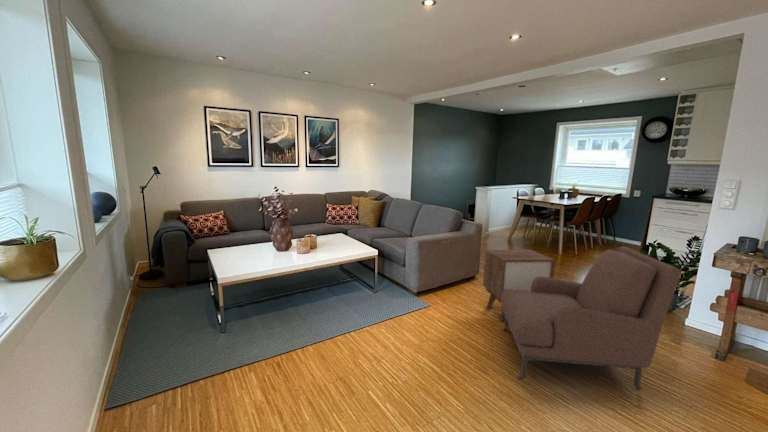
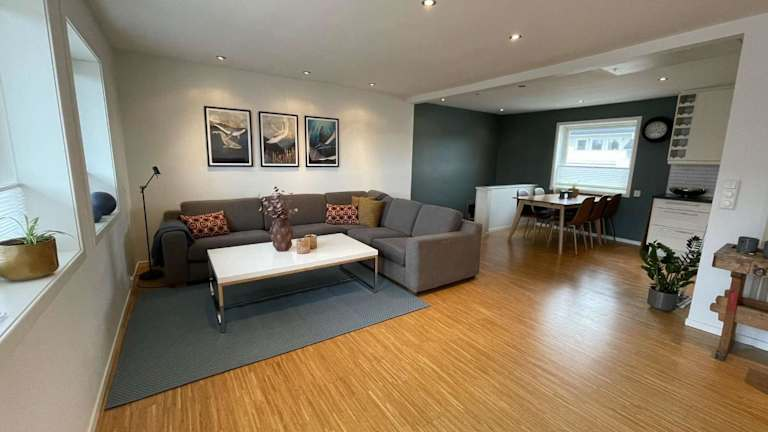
- nightstand [482,249,556,322]
- armchair [500,245,682,392]
